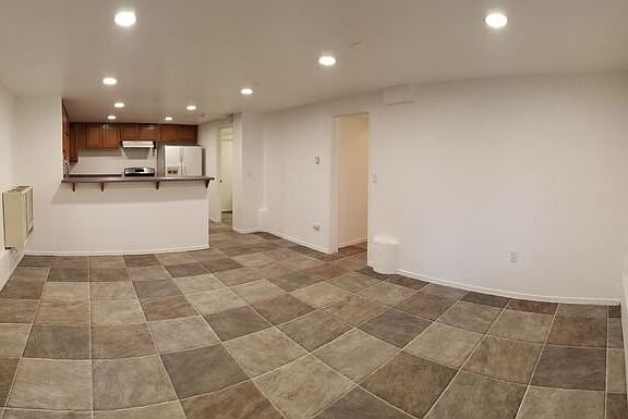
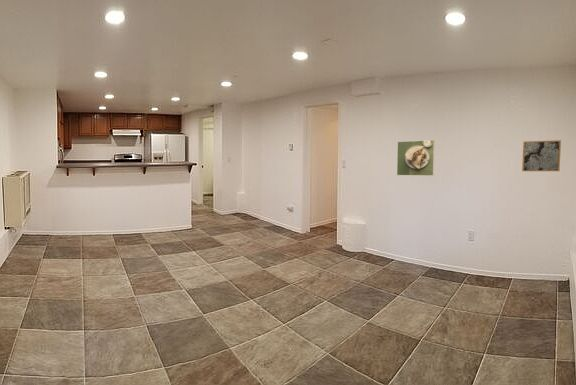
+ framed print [396,139,435,177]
+ wall art [521,139,562,172]
